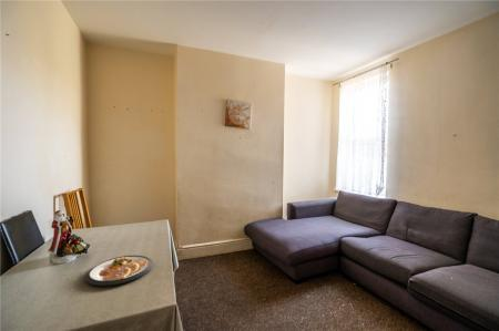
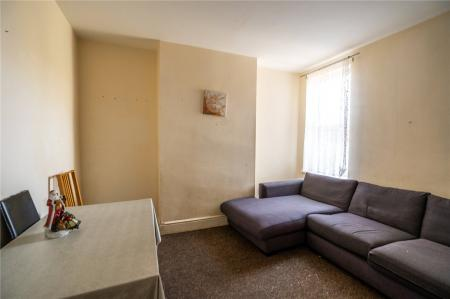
- dish [84,255,154,287]
